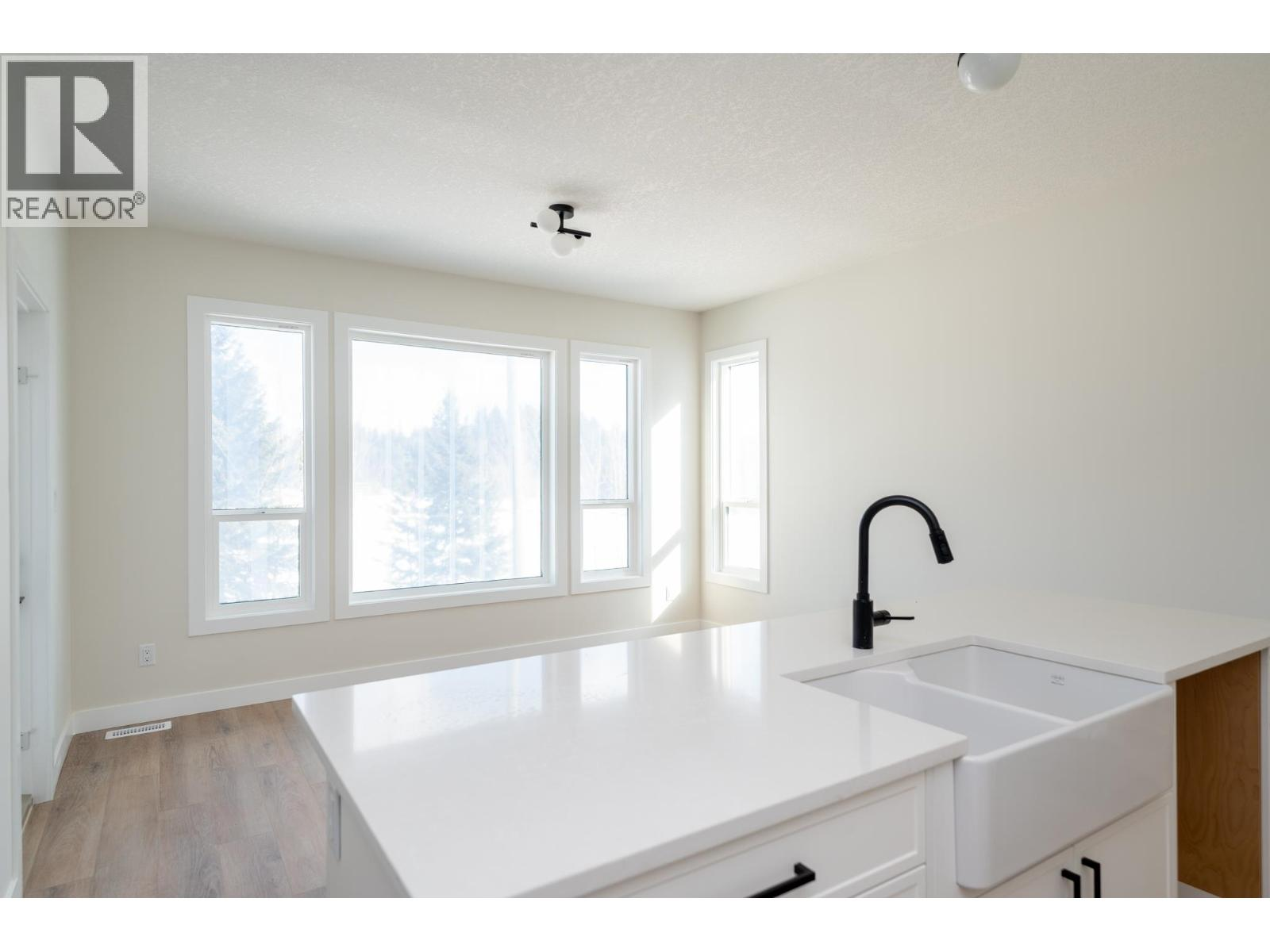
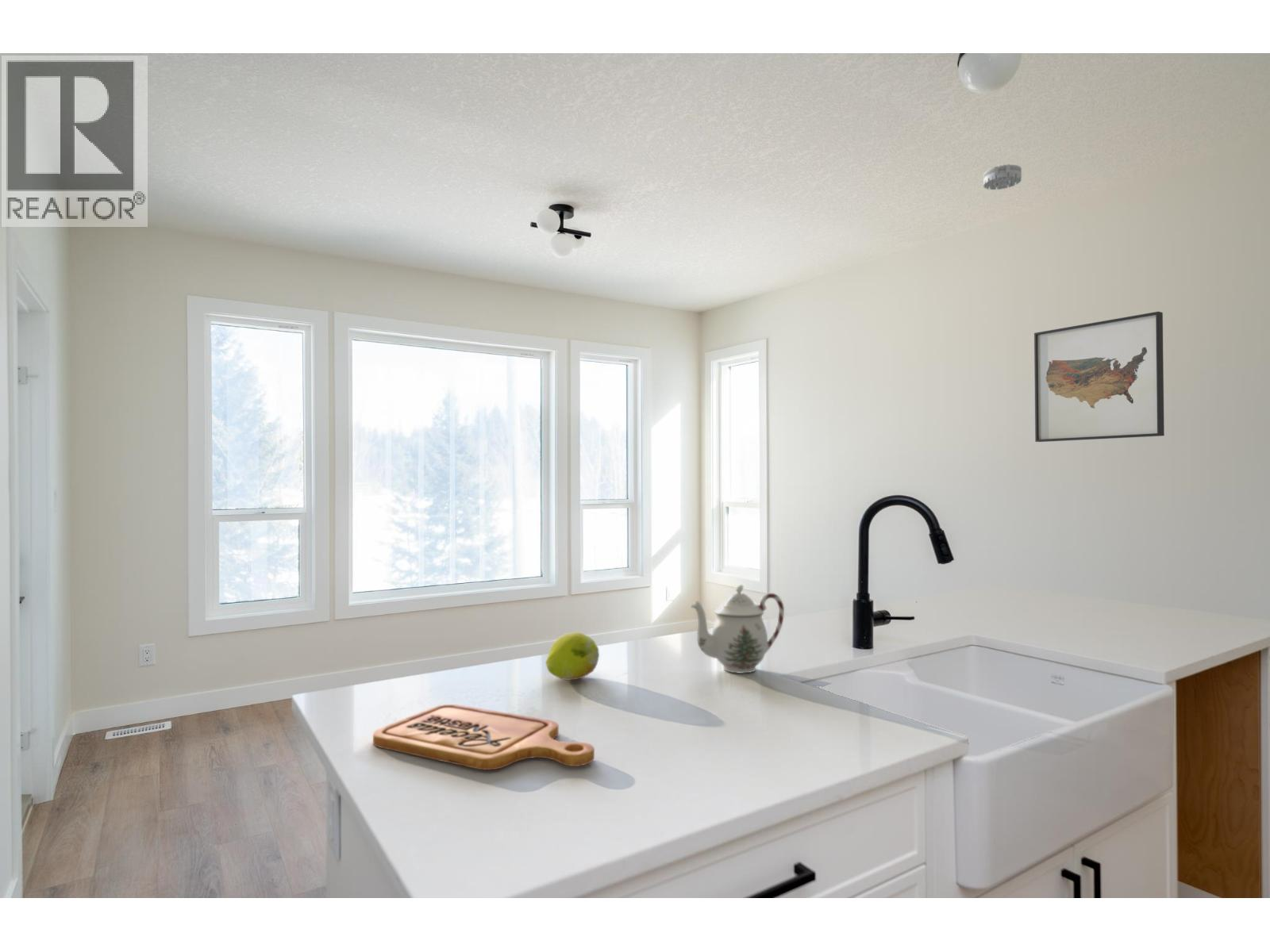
+ cutting board [372,704,595,770]
+ wall art [1033,311,1165,443]
+ smoke detector [983,163,1022,190]
+ teapot [690,584,785,674]
+ fruit [545,631,600,681]
